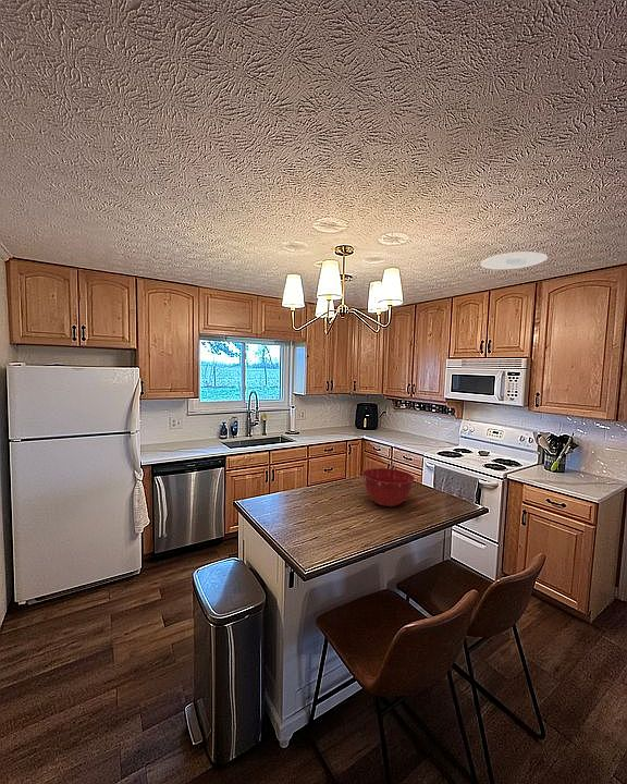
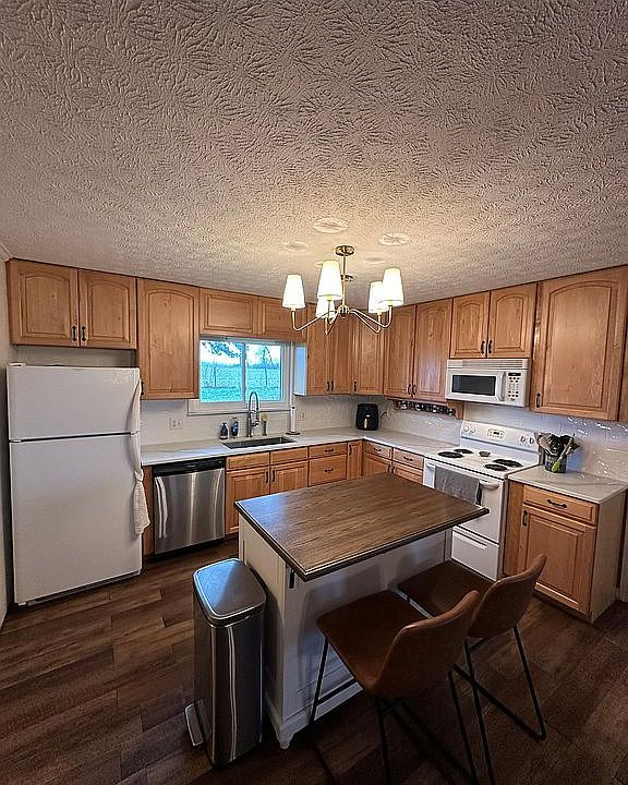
- mixing bowl [361,467,416,507]
- recessed light [479,250,549,270]
